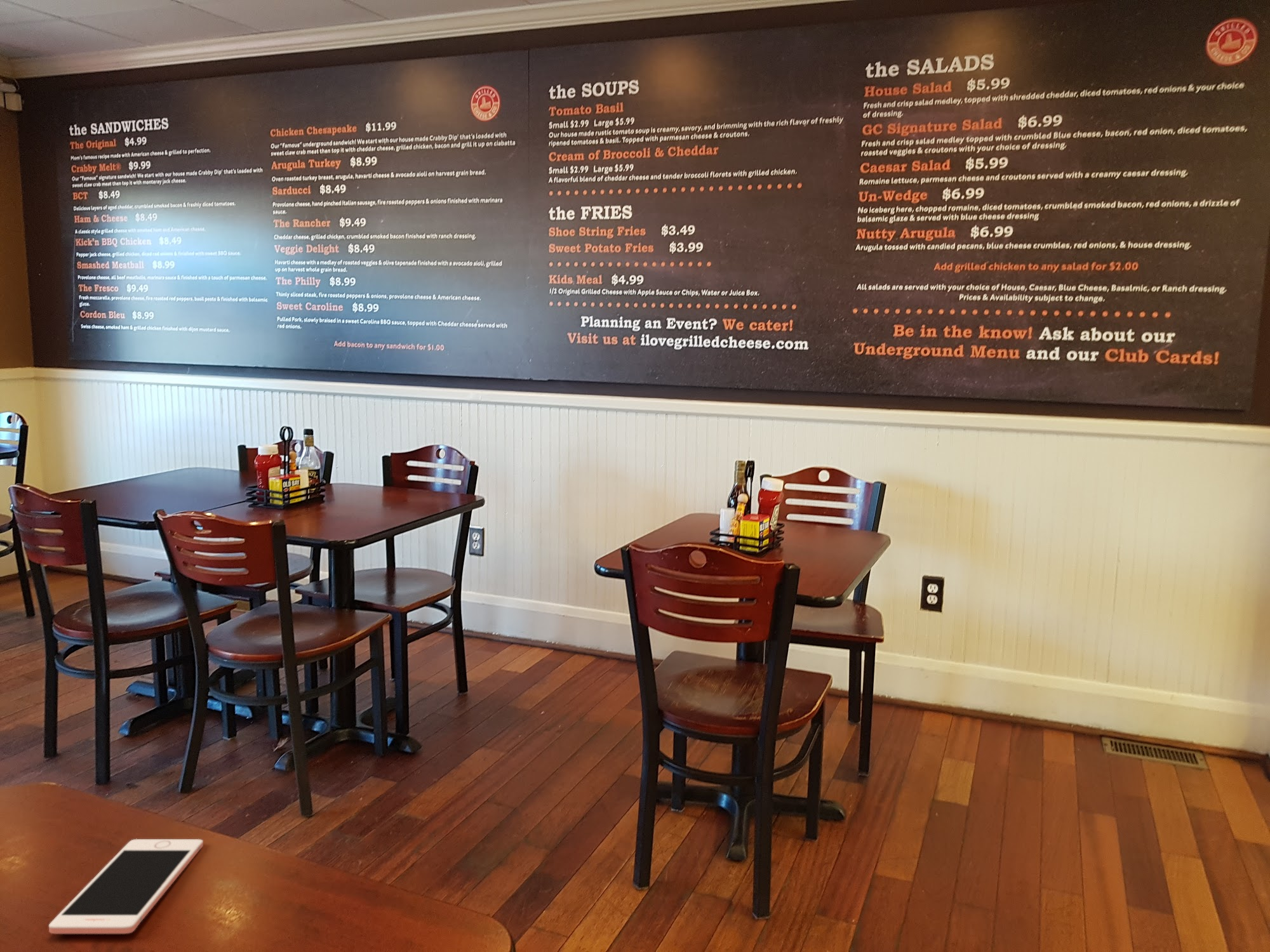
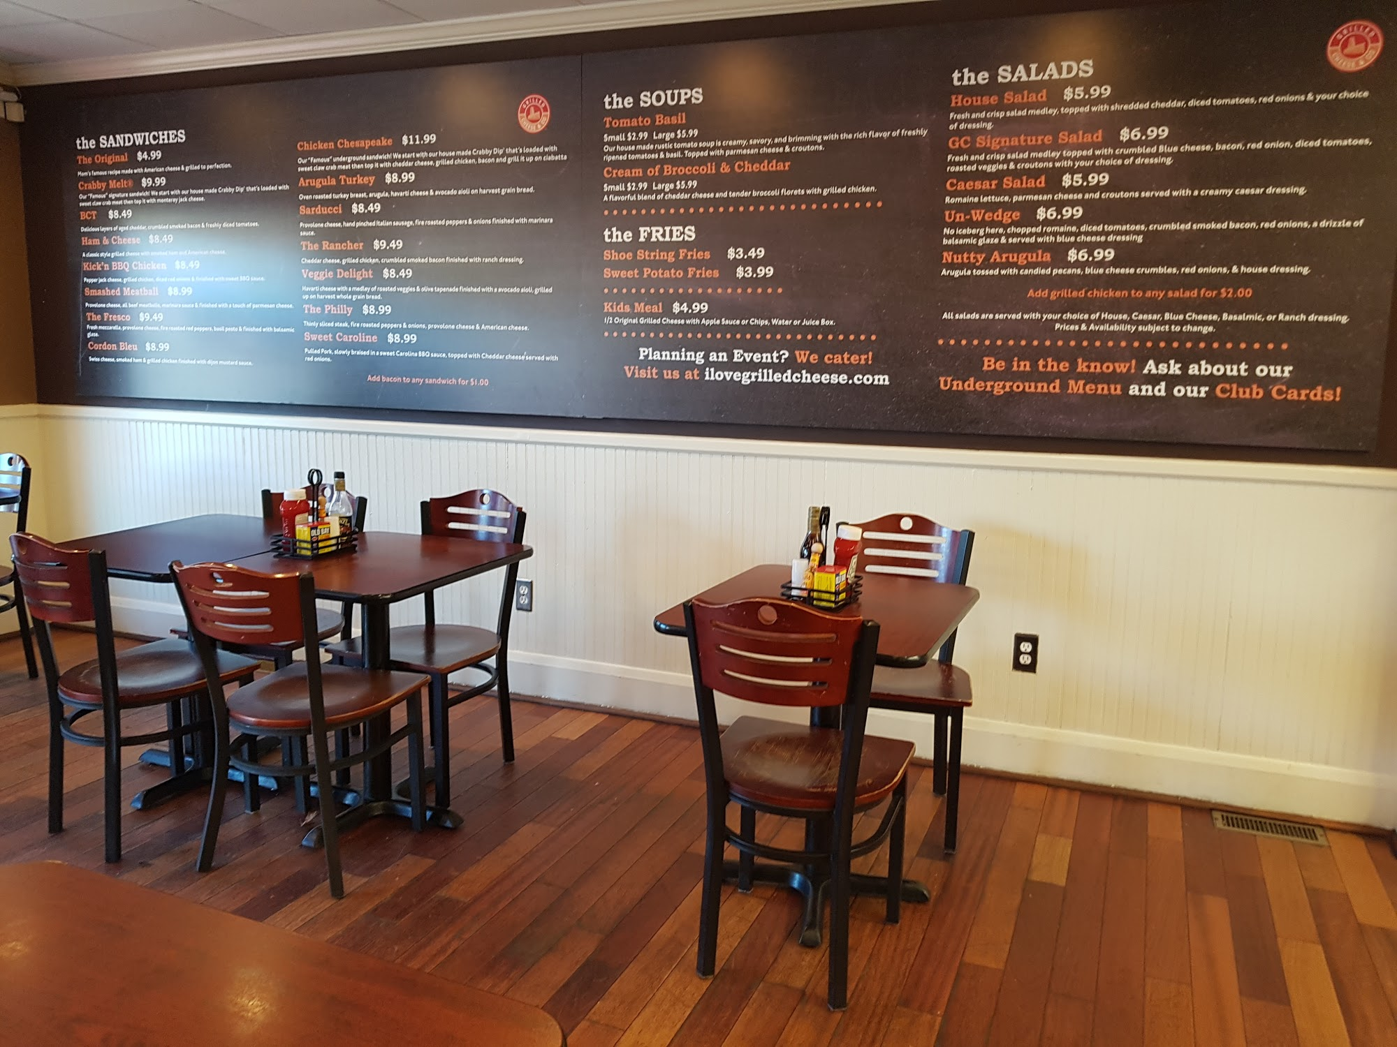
- cell phone [48,838,204,934]
